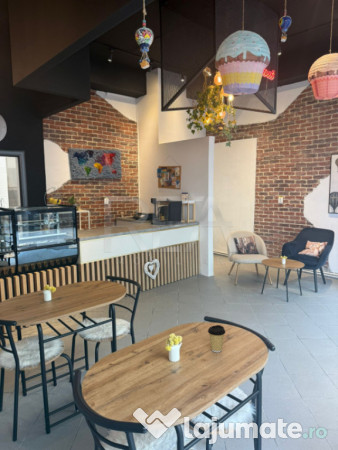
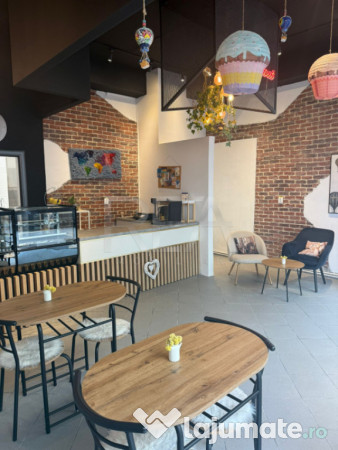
- coffee cup [207,324,226,353]
